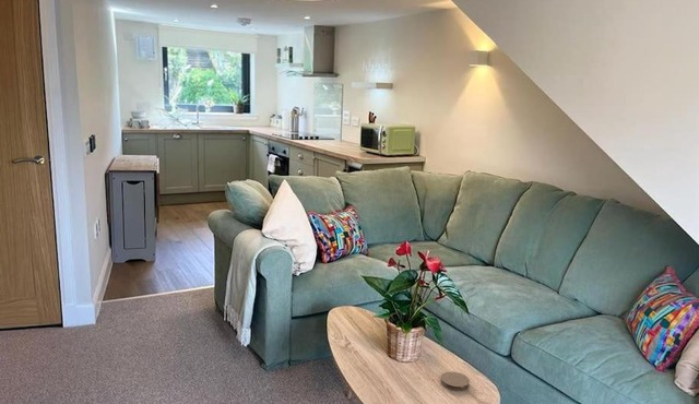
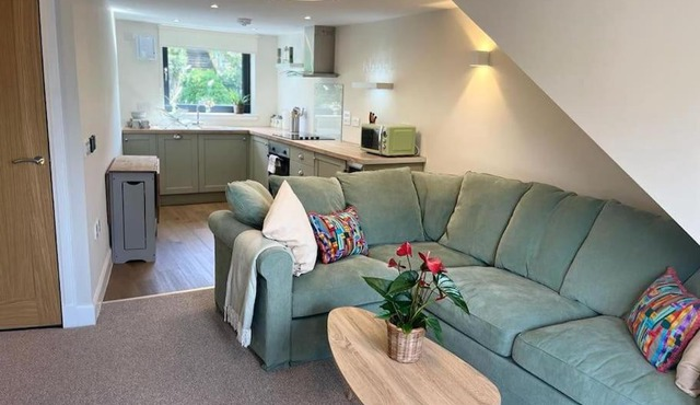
- coaster [440,371,471,391]
